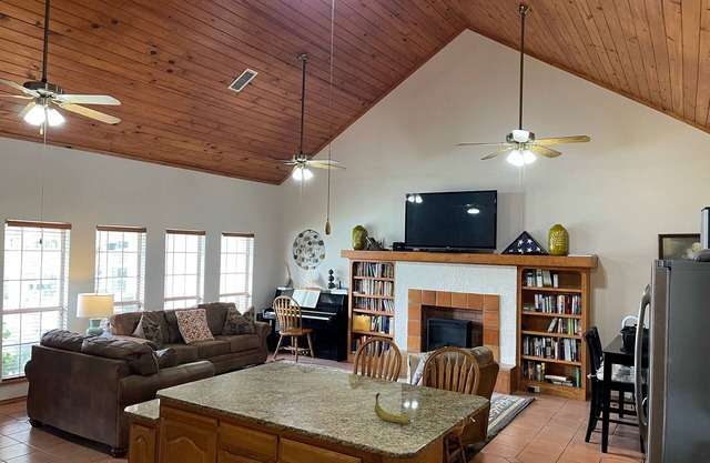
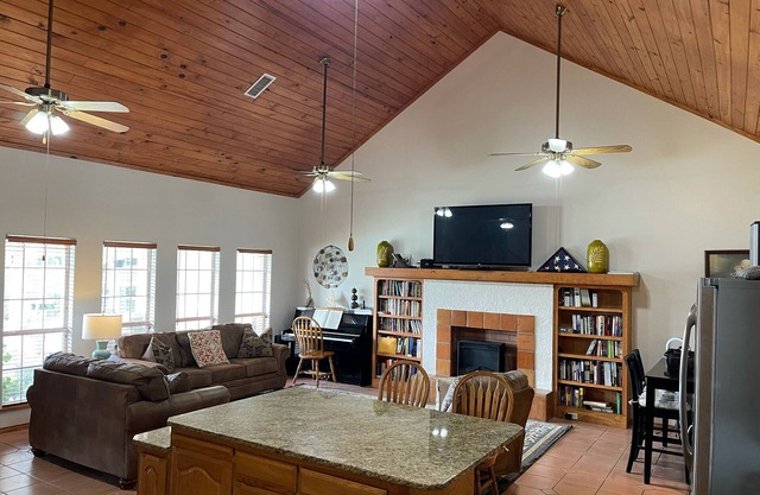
- banana [374,392,412,424]
